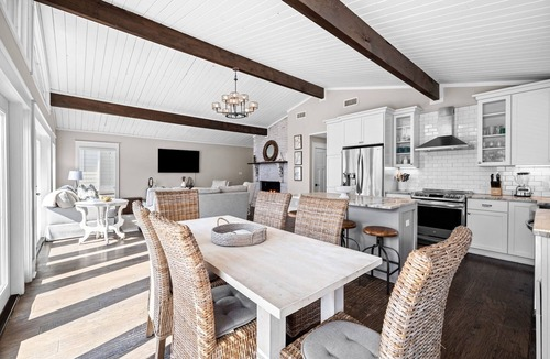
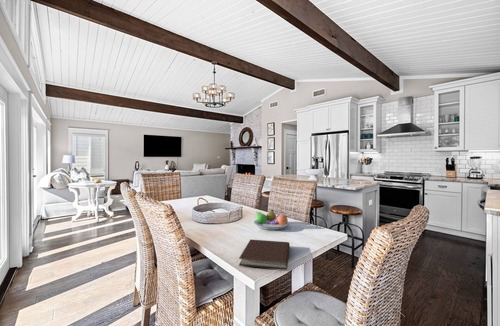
+ notebook [238,238,291,271]
+ fruit bowl [253,208,290,231]
